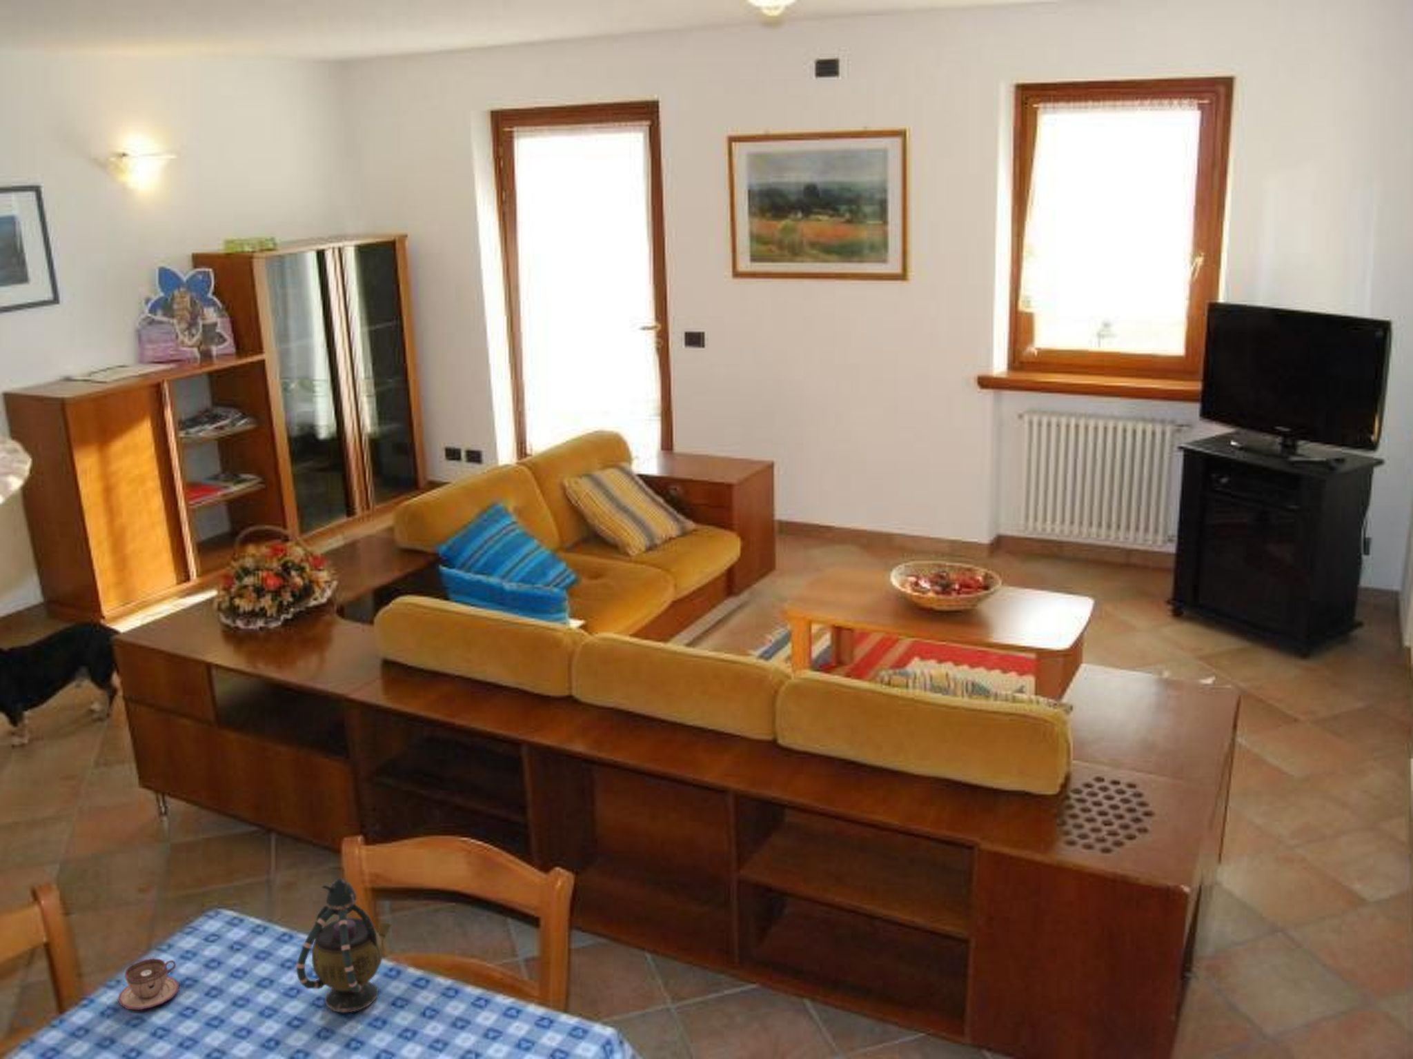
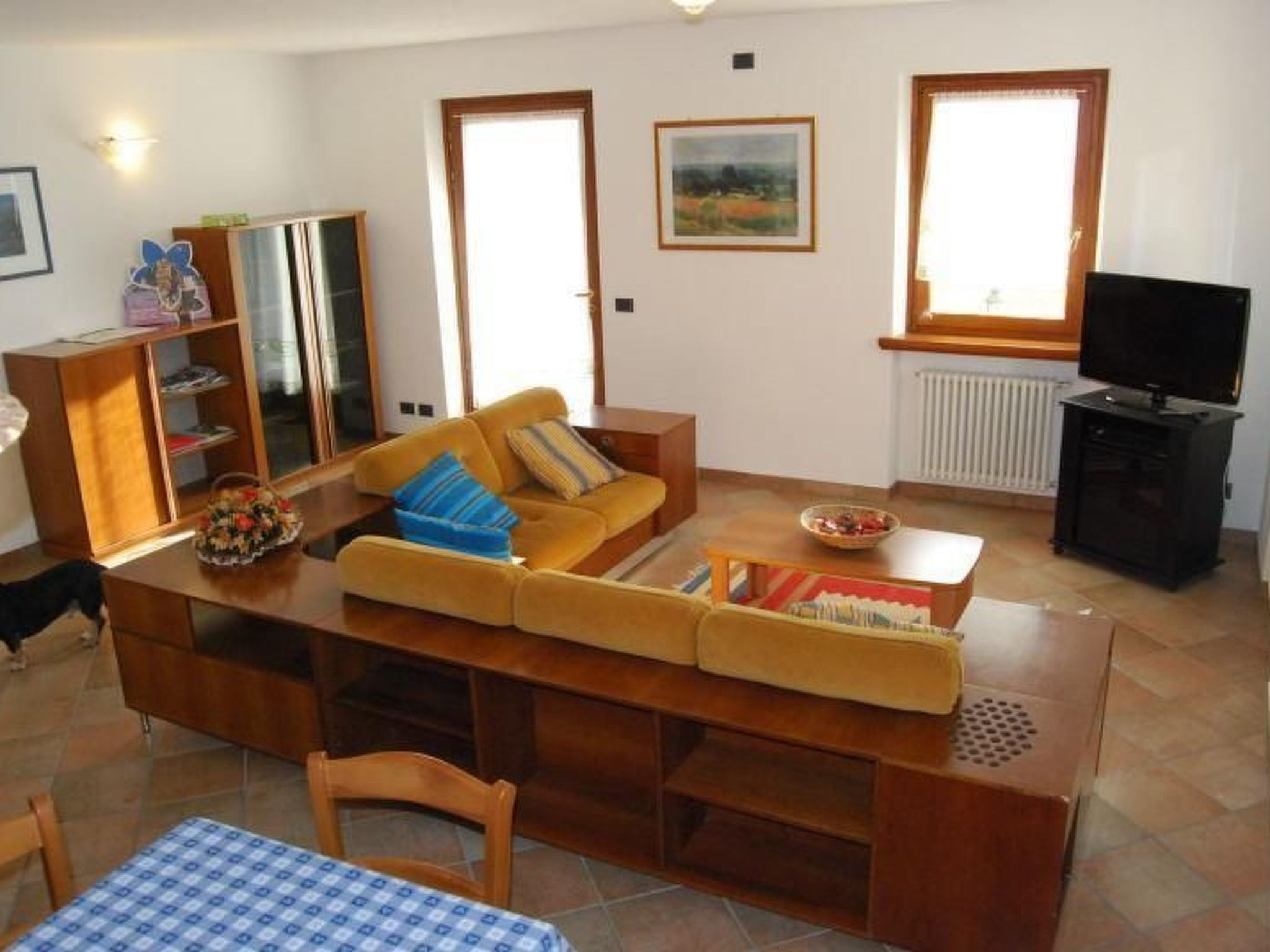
- teacup [117,958,180,1011]
- teapot [296,878,392,1012]
